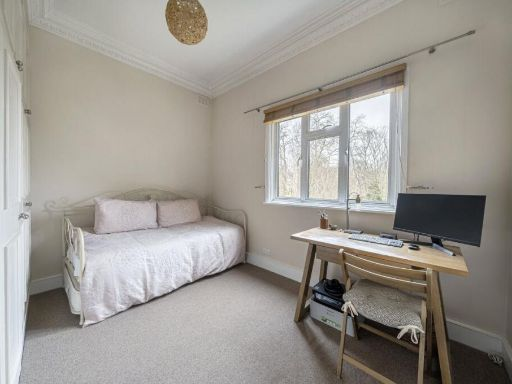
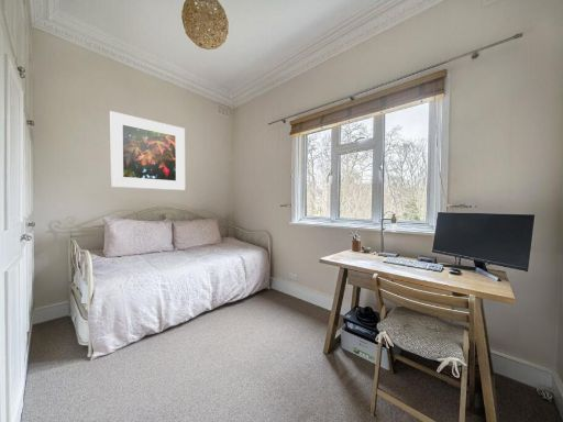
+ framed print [108,110,186,191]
